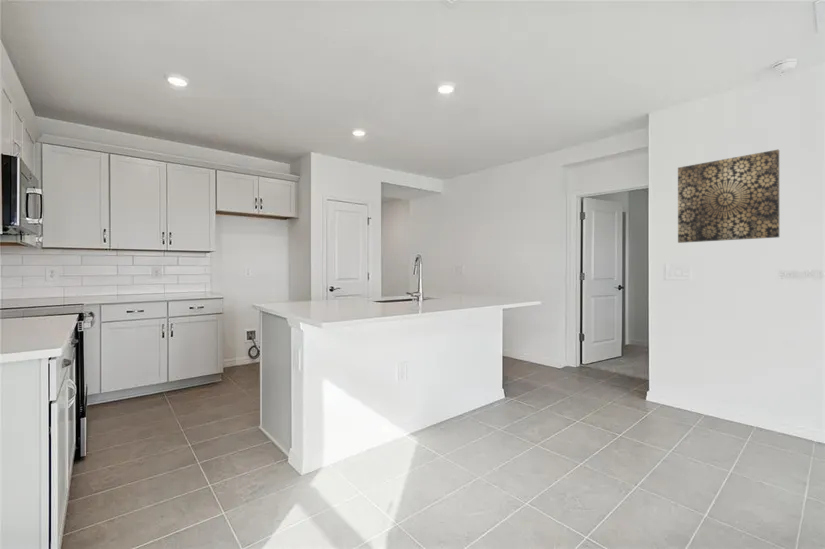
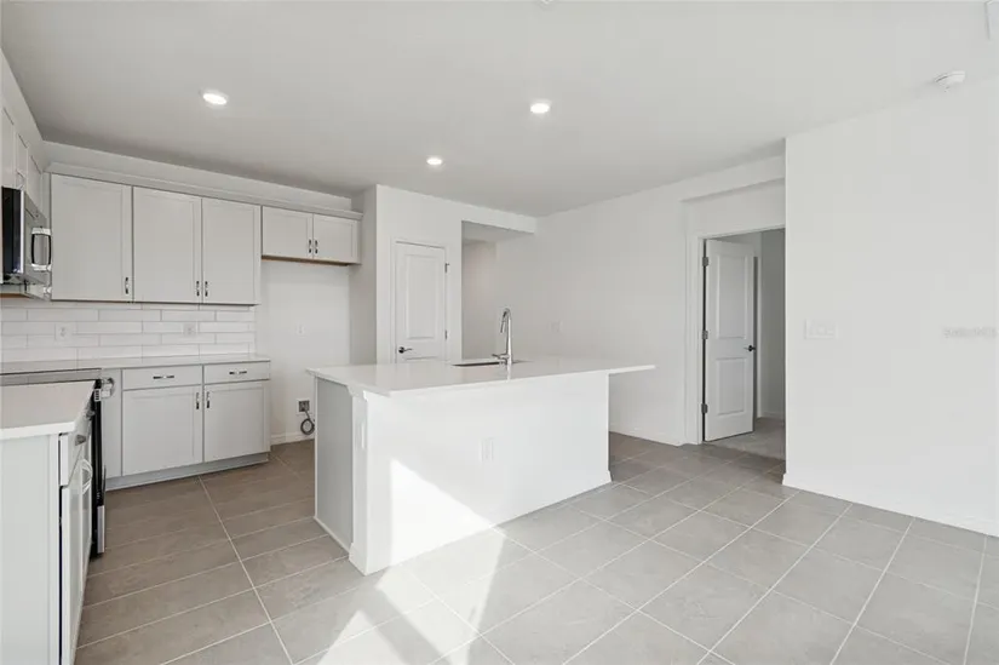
- wall art [677,149,780,244]
